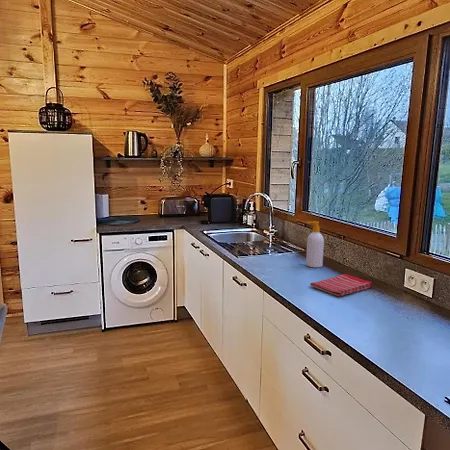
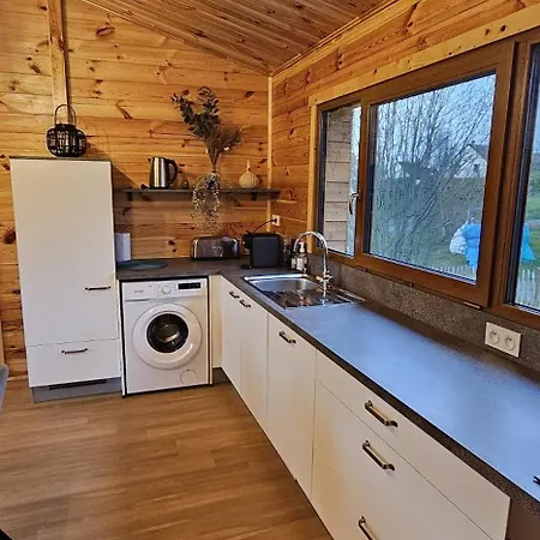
- dish towel [309,273,373,297]
- soap bottle [305,221,325,268]
